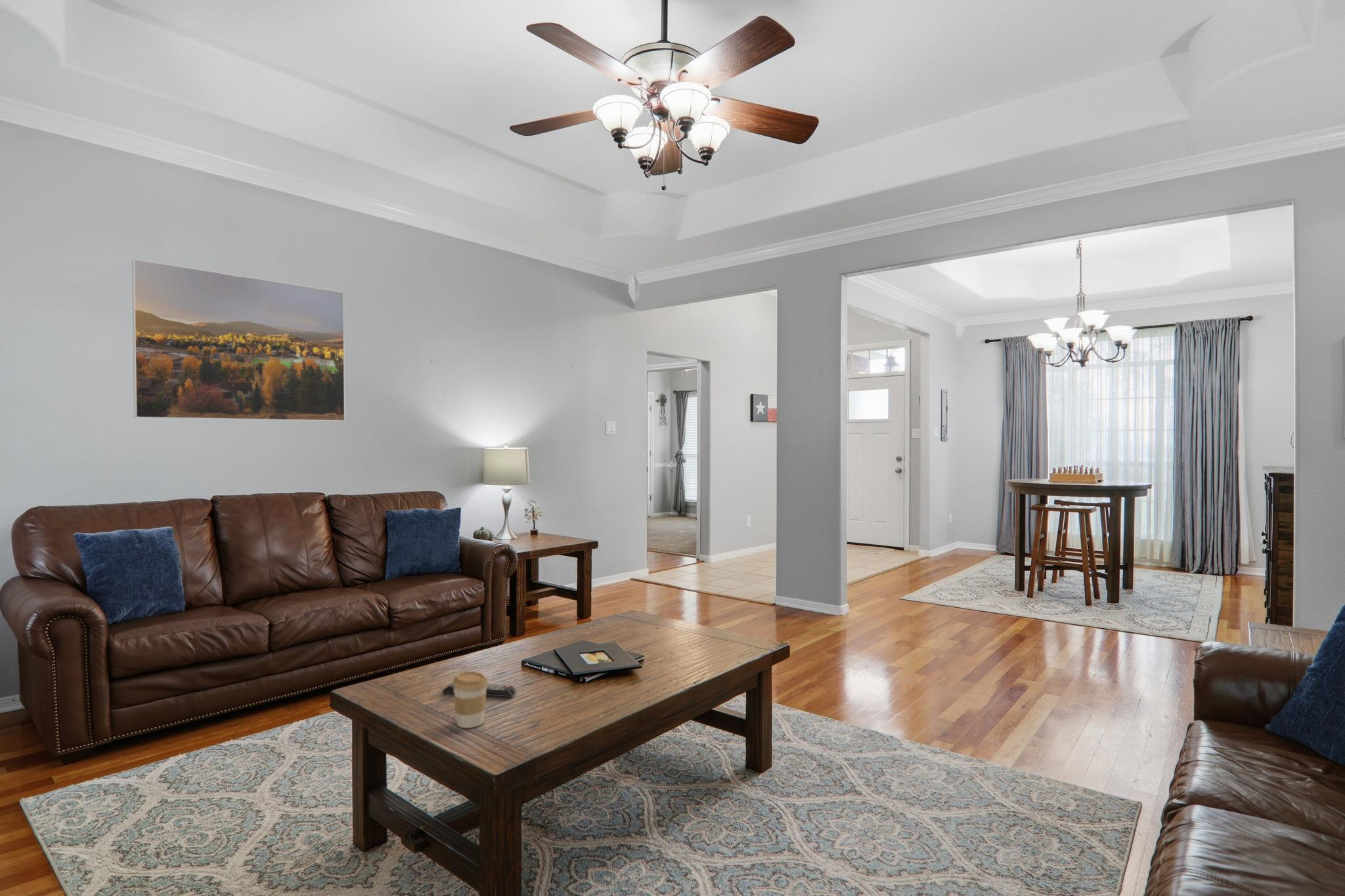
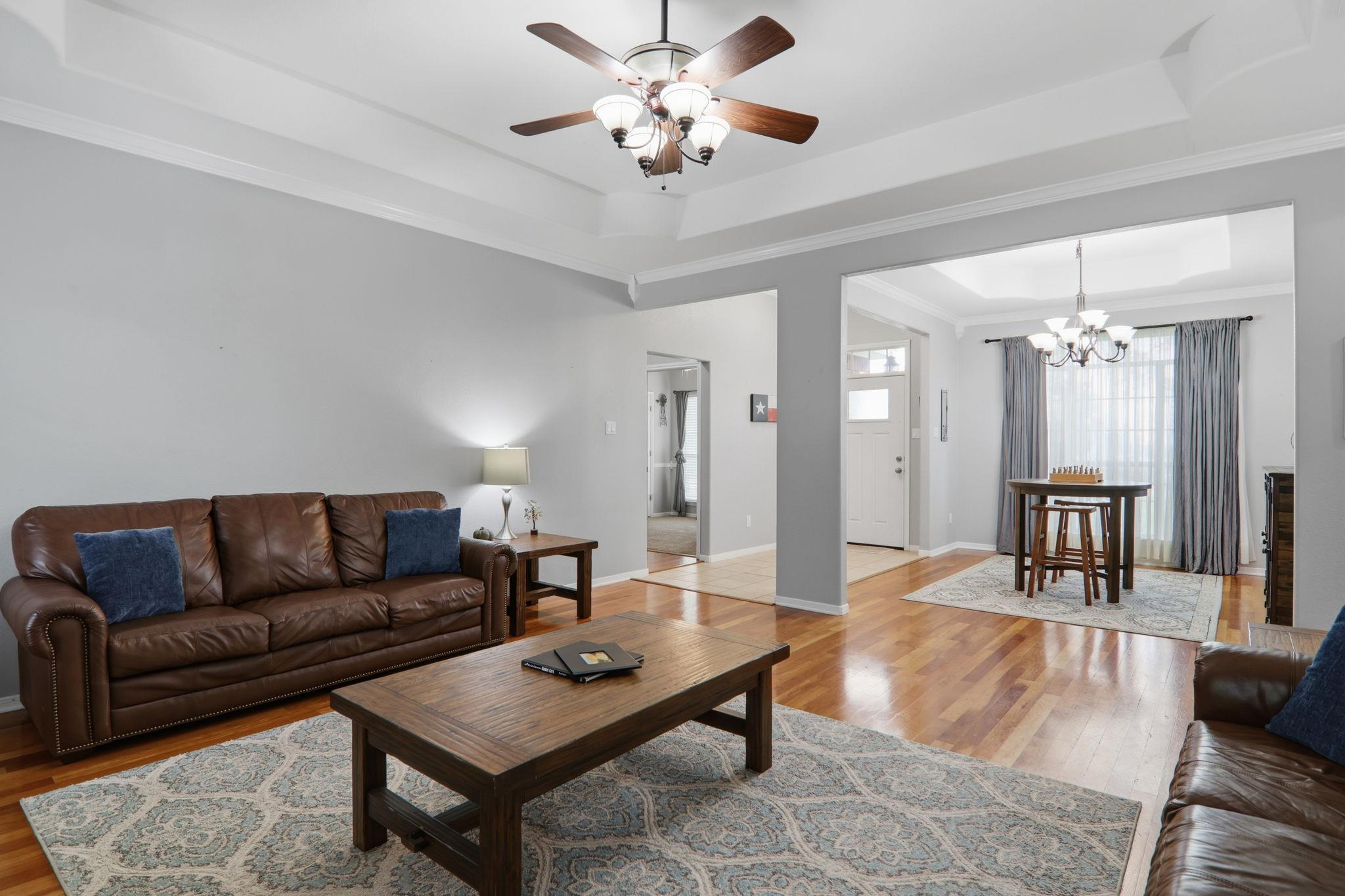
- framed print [131,258,345,422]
- remote control [442,683,516,698]
- coffee cup [452,671,489,729]
